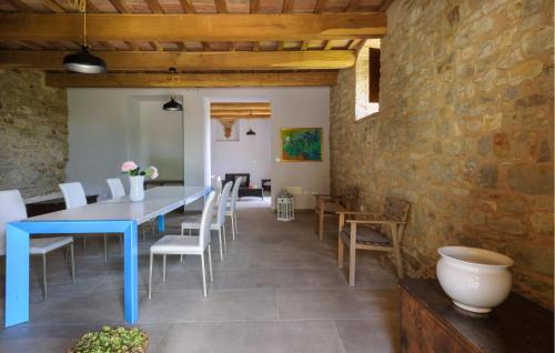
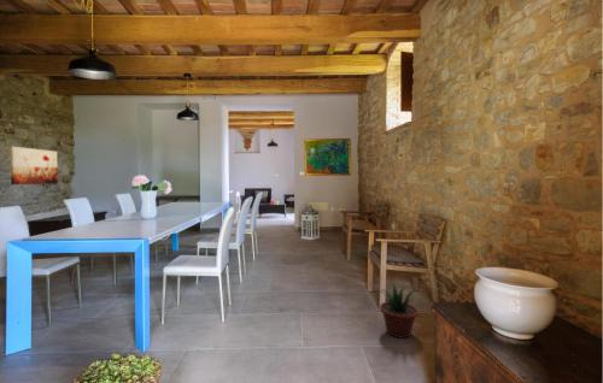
+ potted plant [370,283,420,338]
+ wall art [8,146,59,185]
